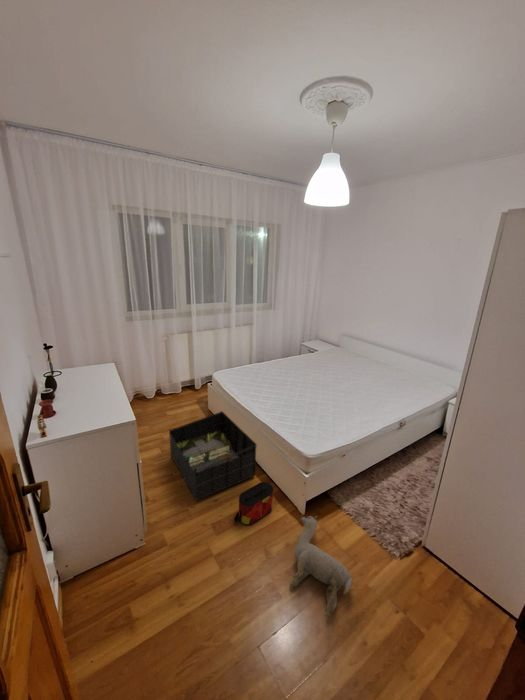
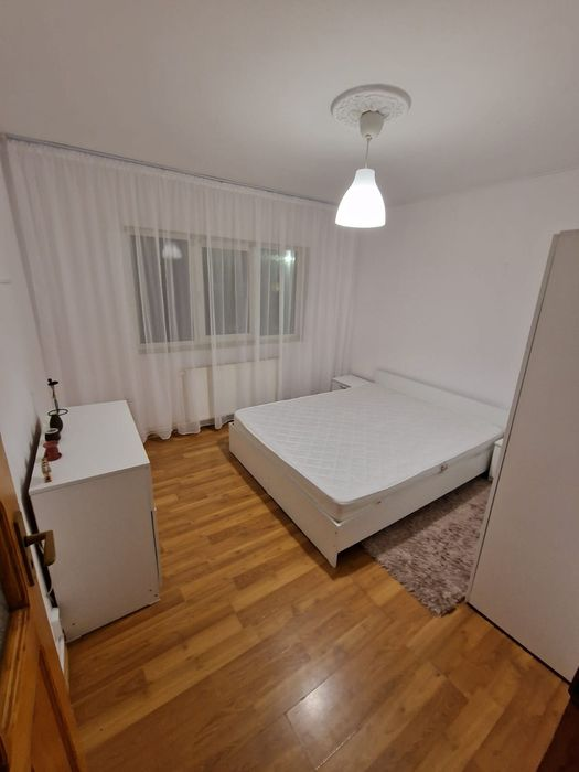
- storage bin [168,410,258,502]
- plush toy [289,515,353,618]
- bag [233,481,274,526]
